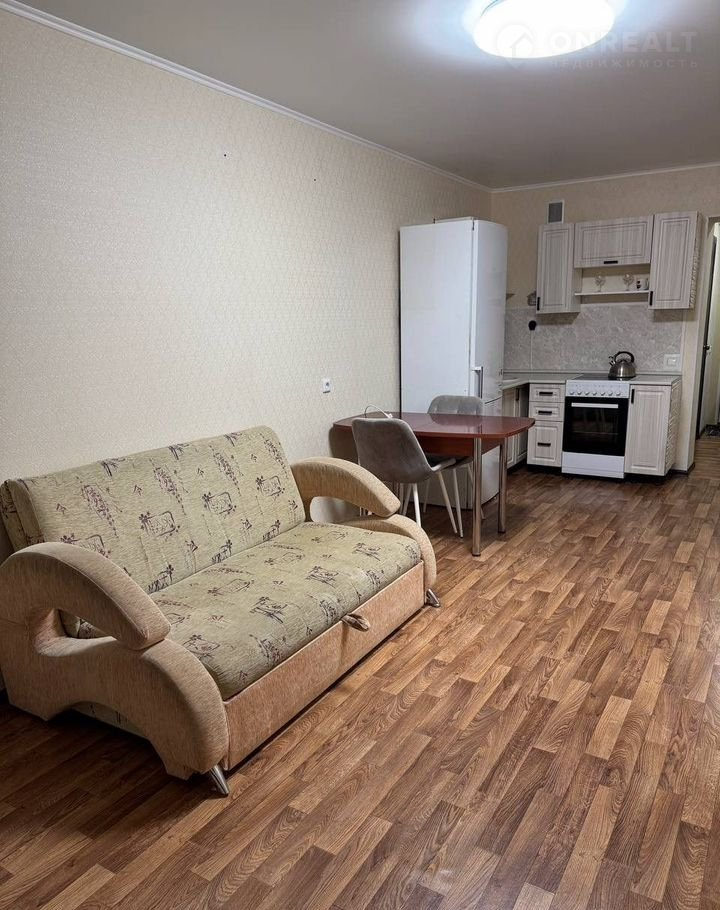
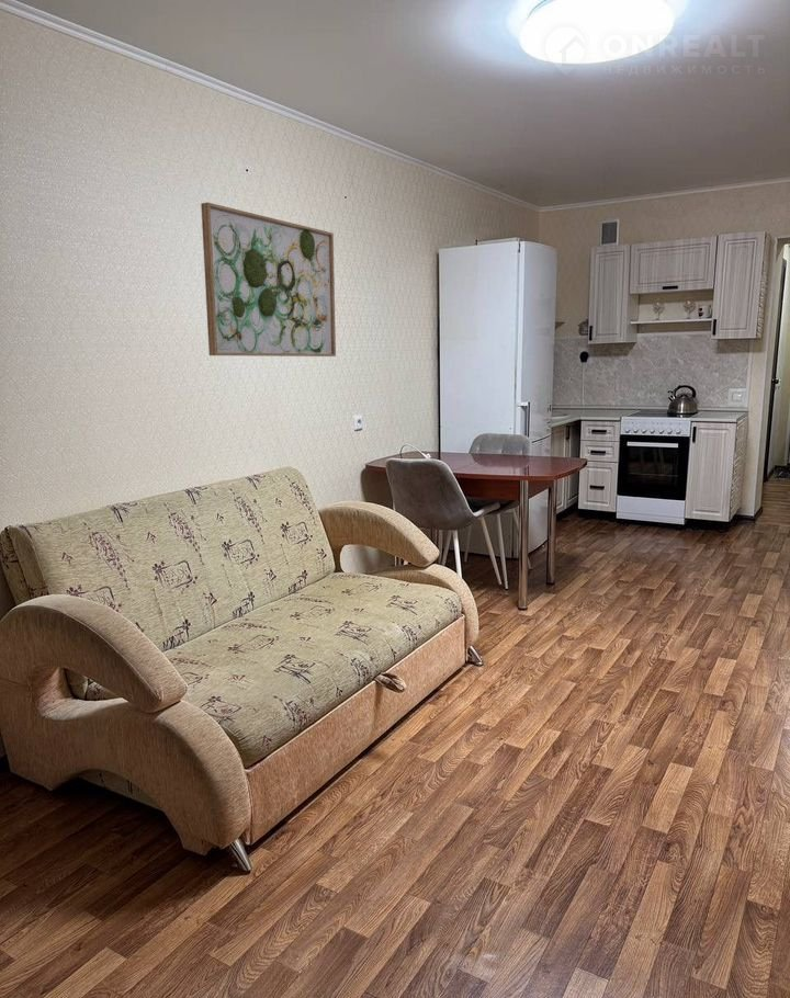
+ wall art [200,202,337,358]
